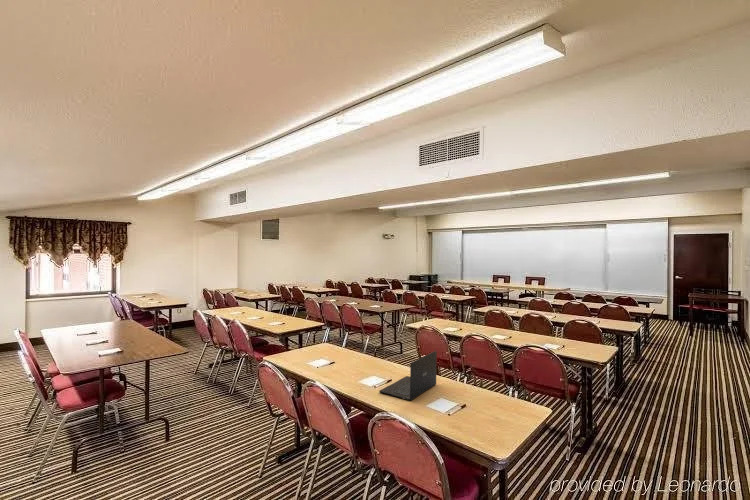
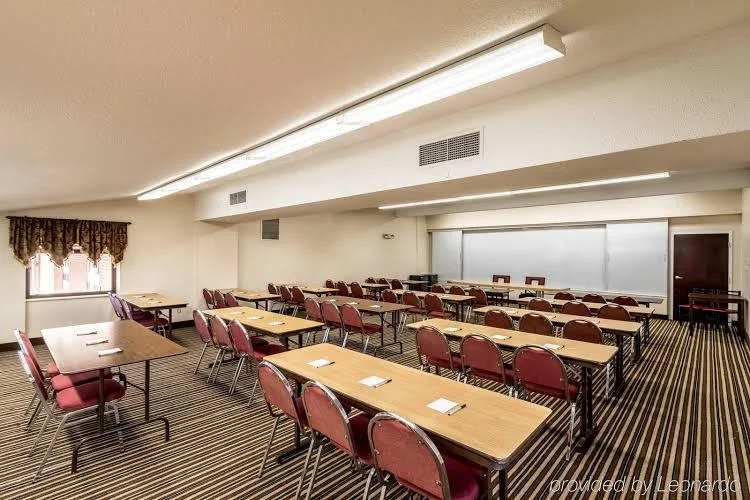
- laptop [378,350,438,402]
